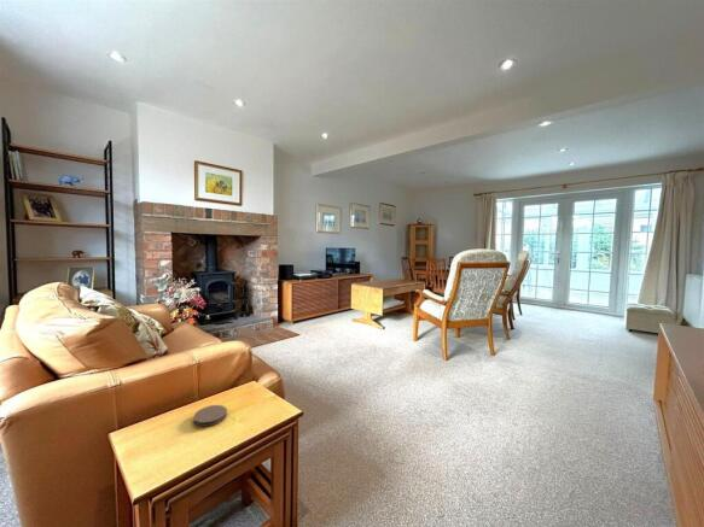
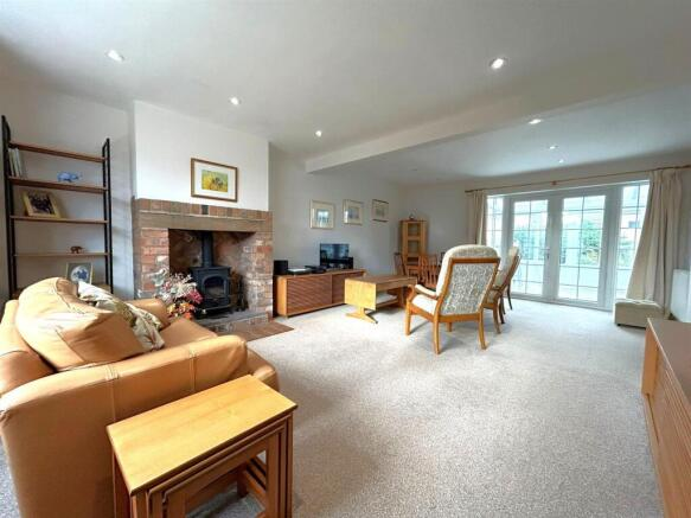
- coaster [192,404,228,428]
